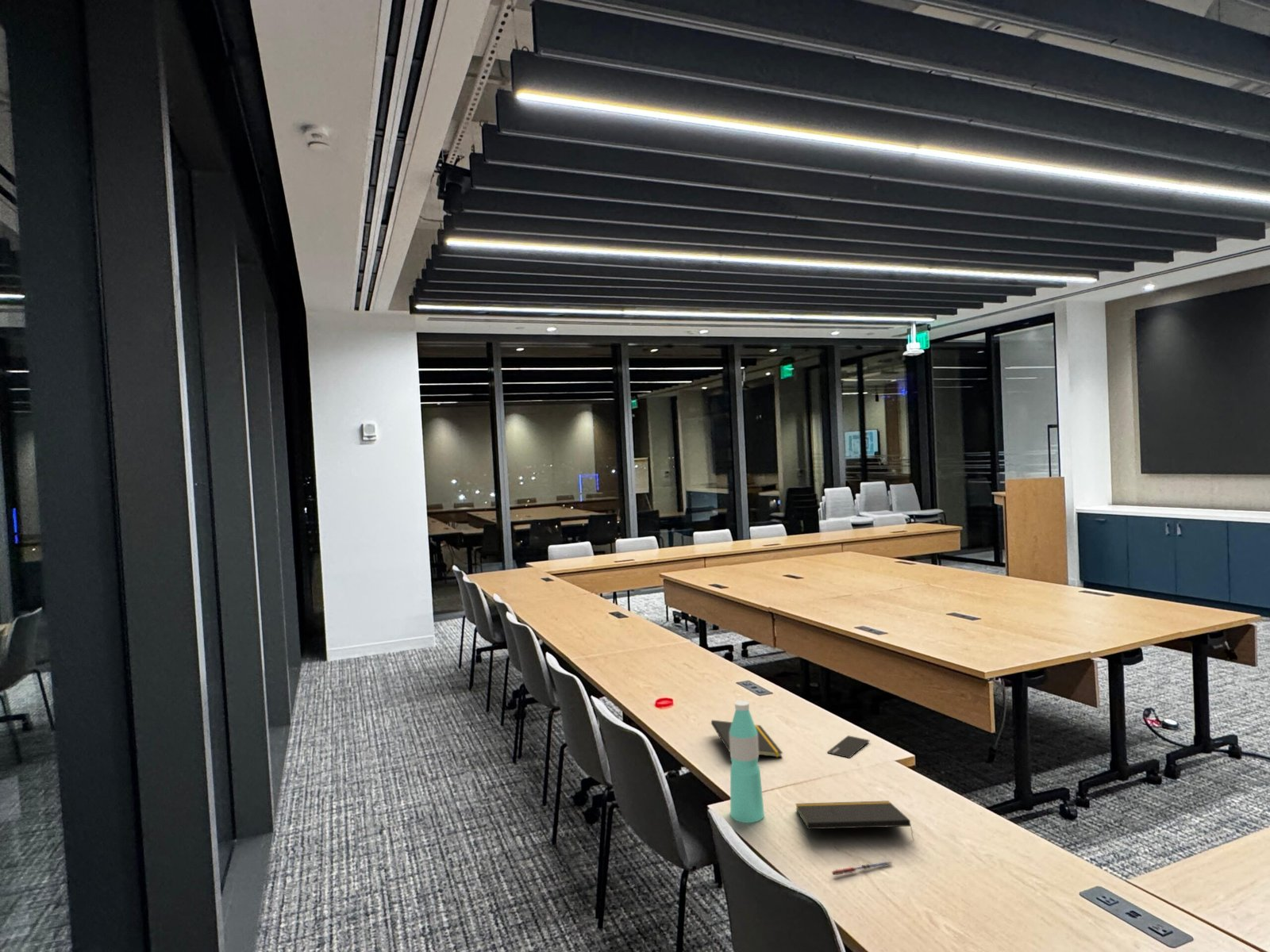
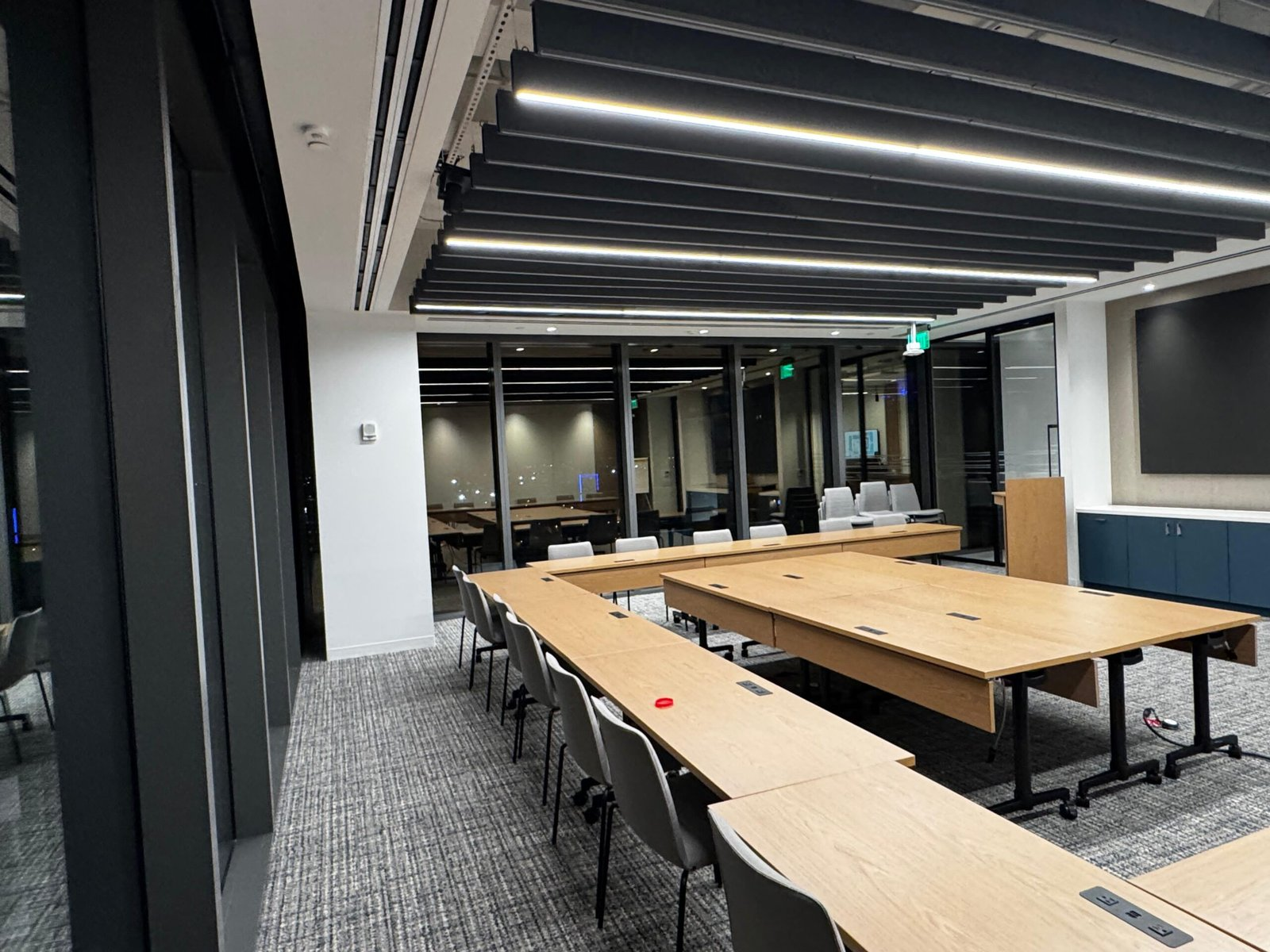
- pen [830,861,894,876]
- smartphone [826,735,870,758]
- water bottle [729,700,765,823]
- notepad [710,720,783,764]
- notepad [795,800,914,840]
